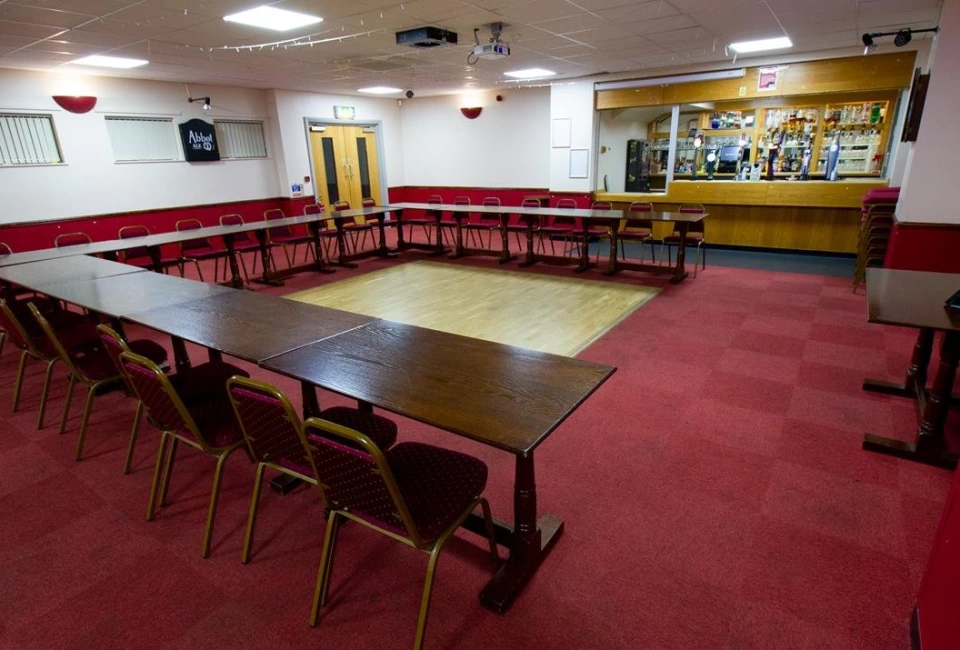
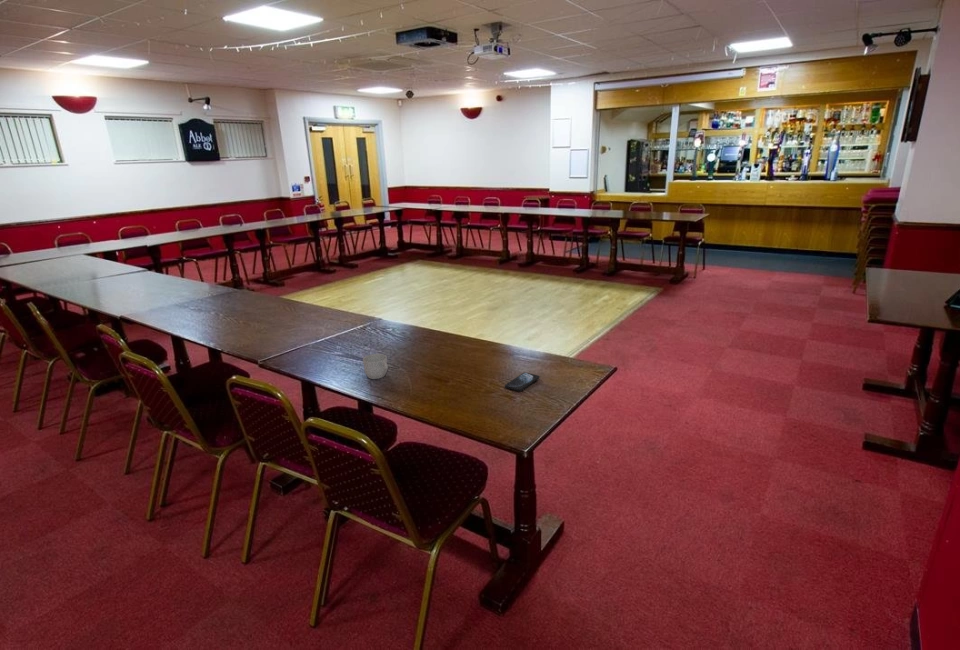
+ mug [362,353,389,380]
+ smartphone [504,372,540,392]
